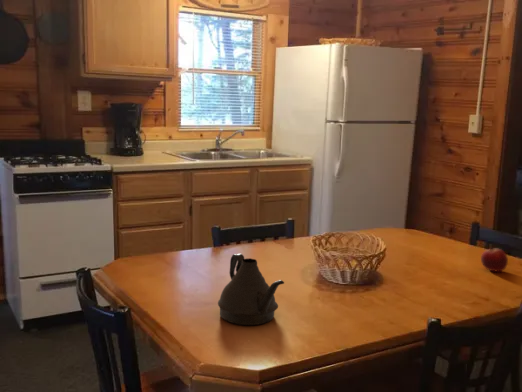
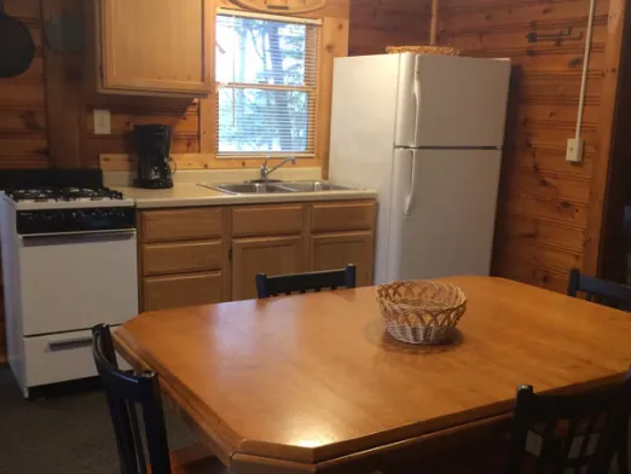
- fruit [480,248,509,273]
- teapot [217,253,285,326]
